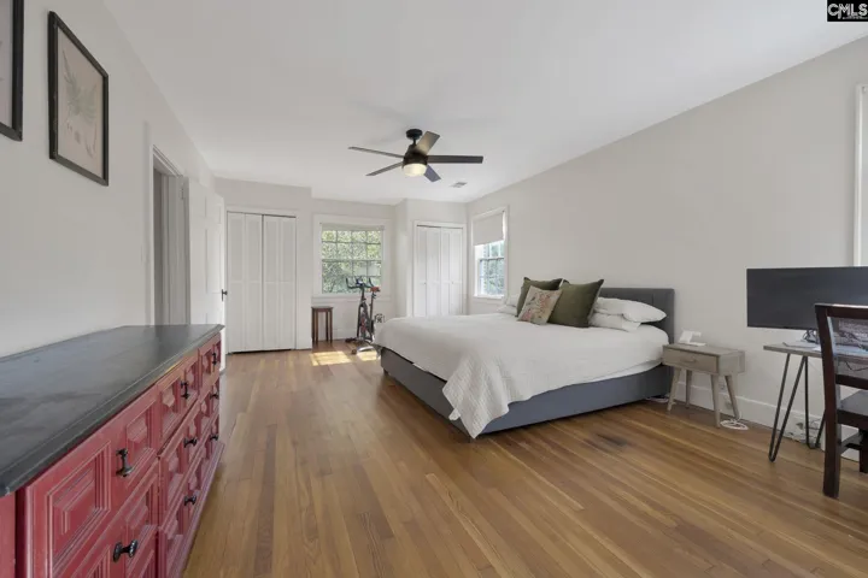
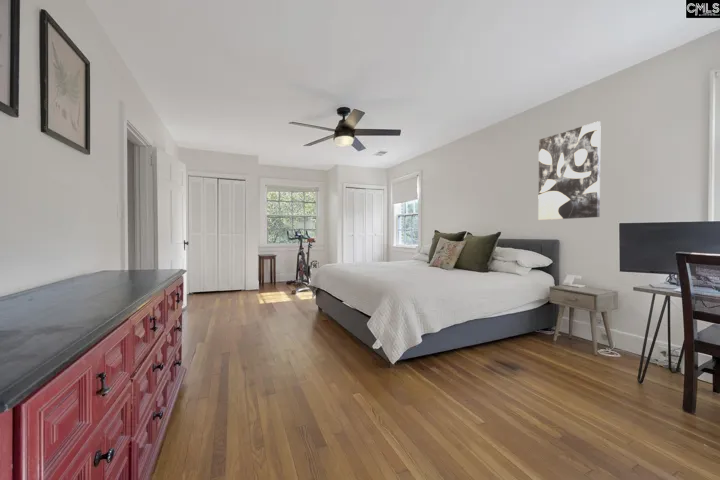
+ wall art [537,120,602,221]
